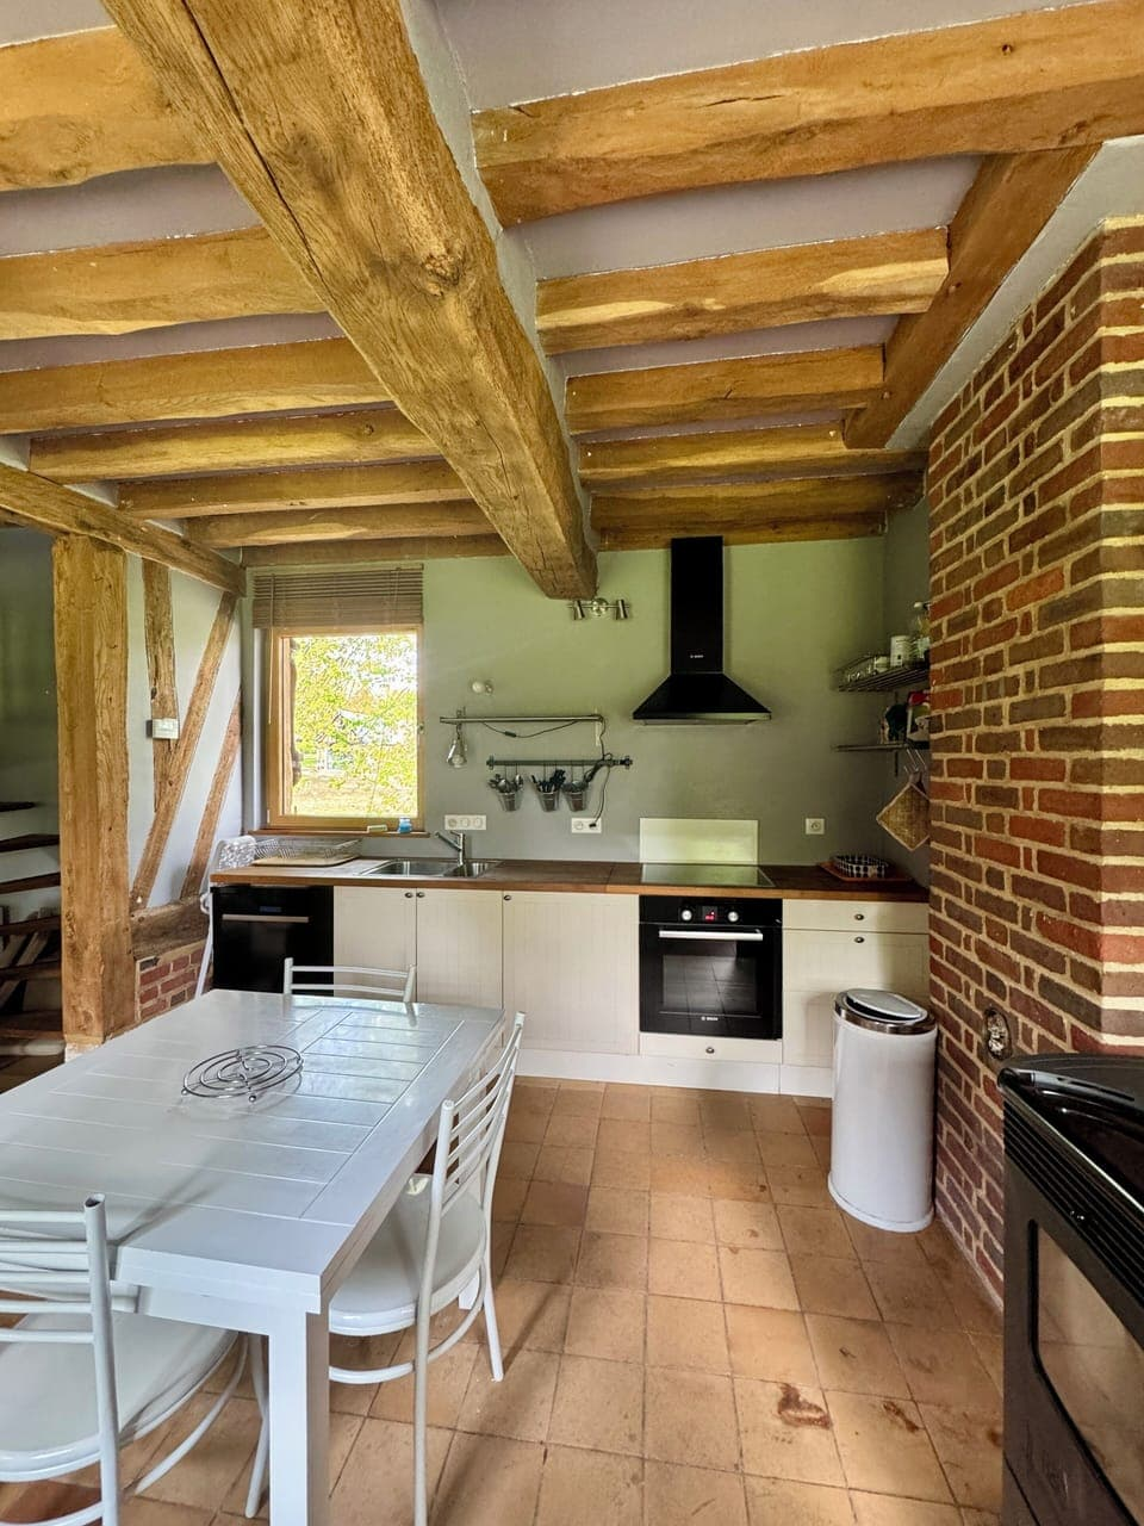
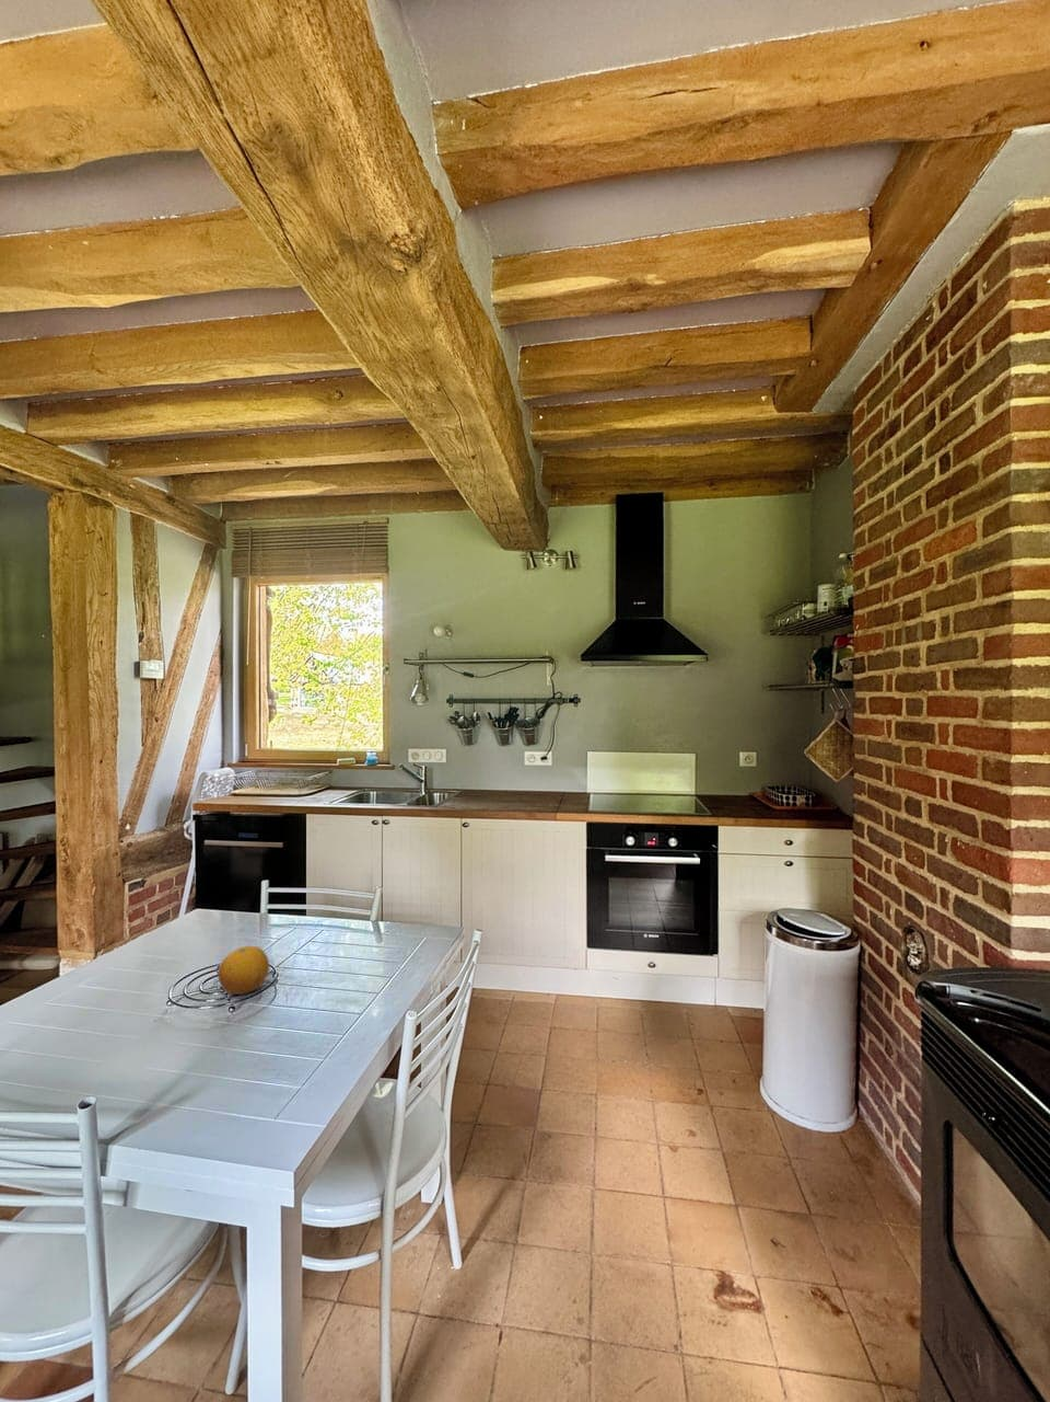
+ fruit [216,945,270,996]
